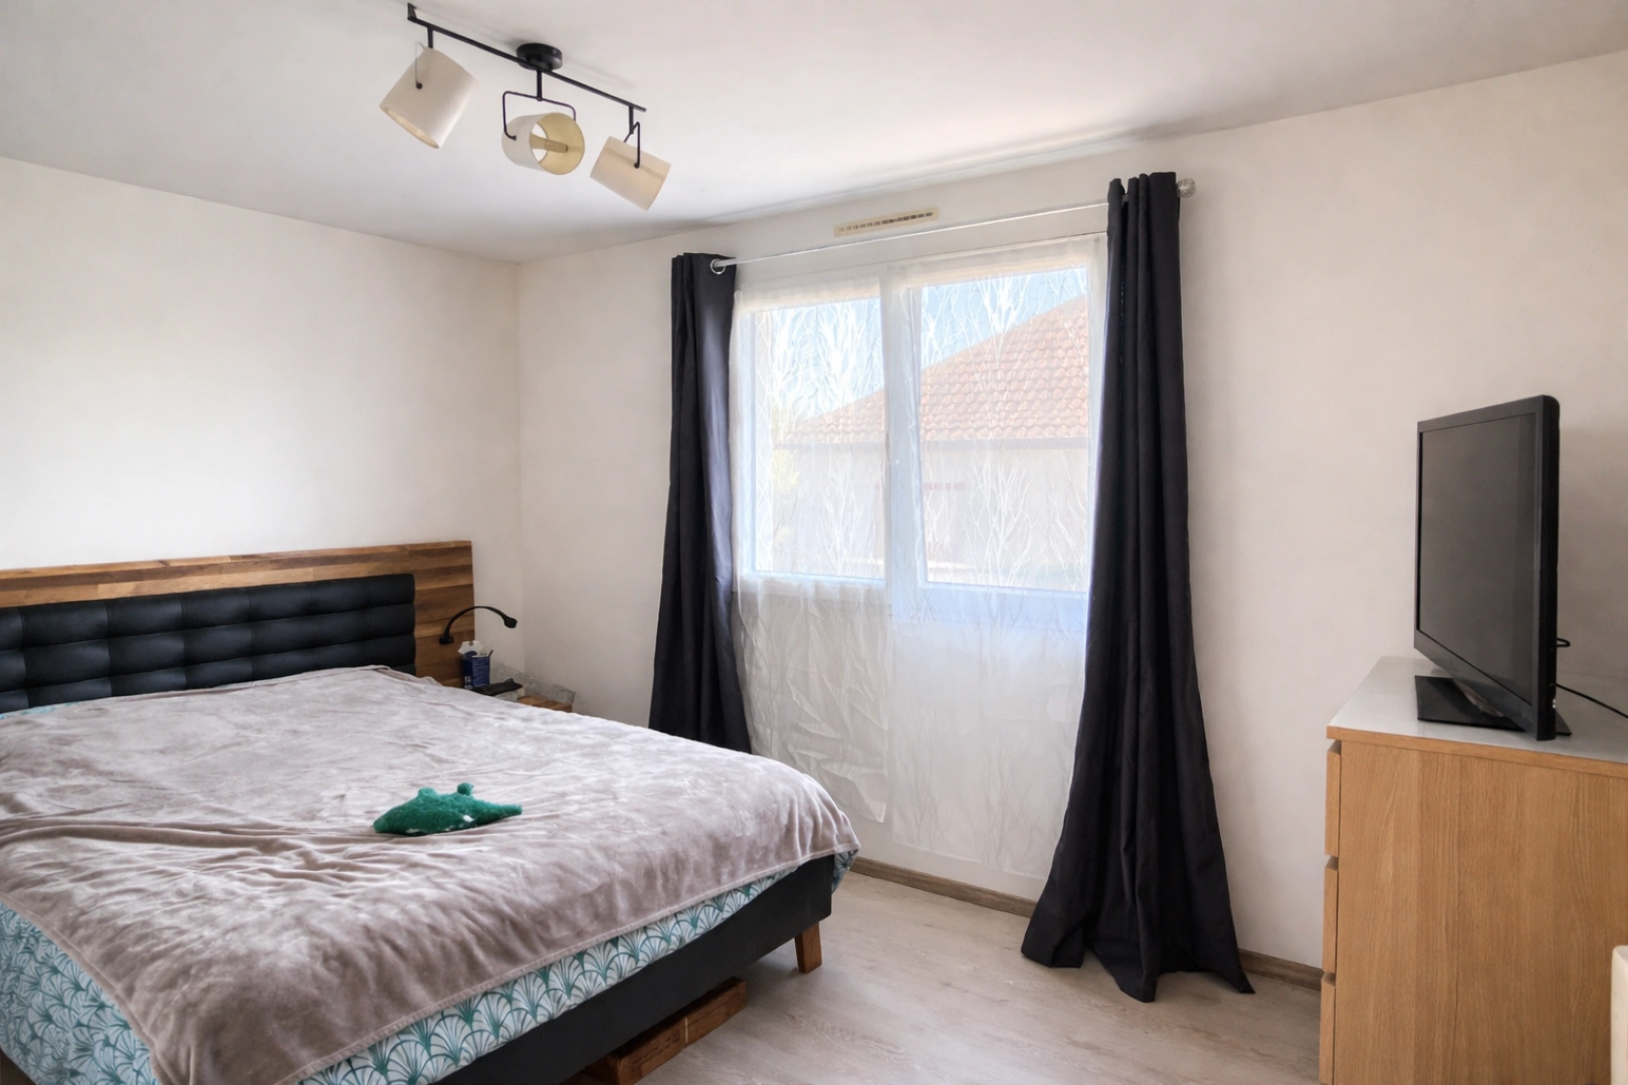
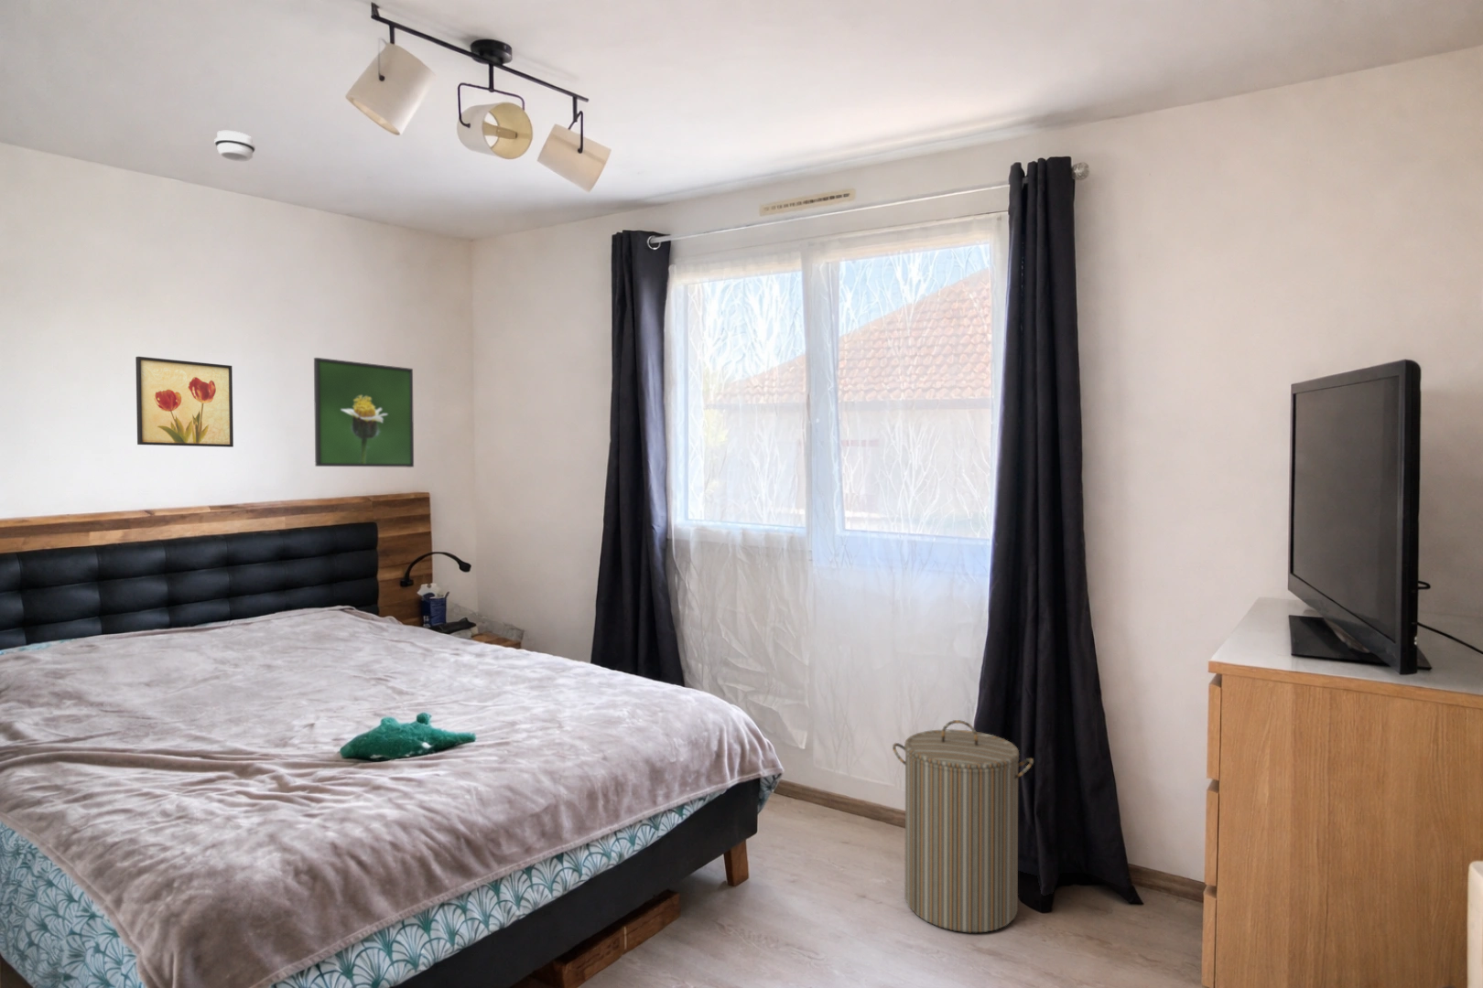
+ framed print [313,357,415,469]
+ wall art [135,356,234,449]
+ smoke detector [213,130,256,162]
+ laundry hamper [892,719,1034,933]
